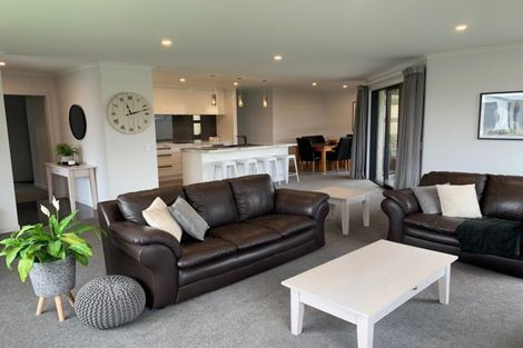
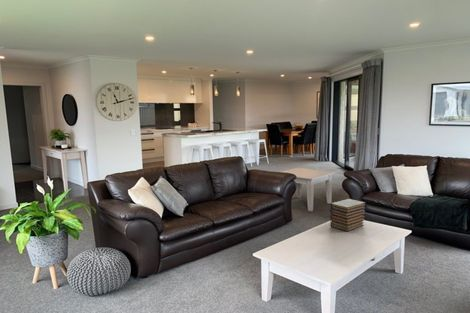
+ book stack [329,198,366,233]
